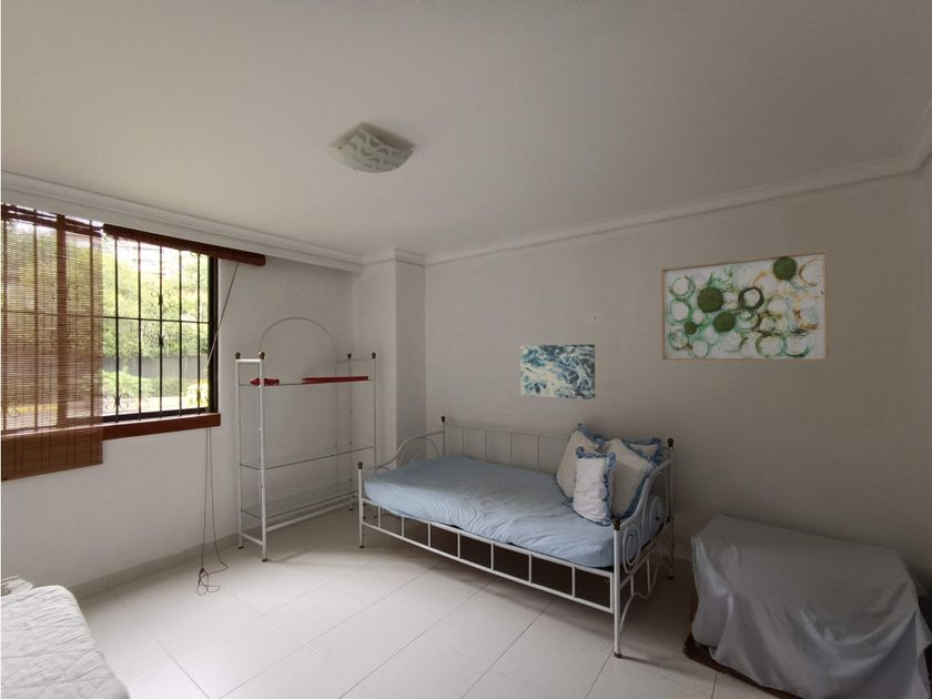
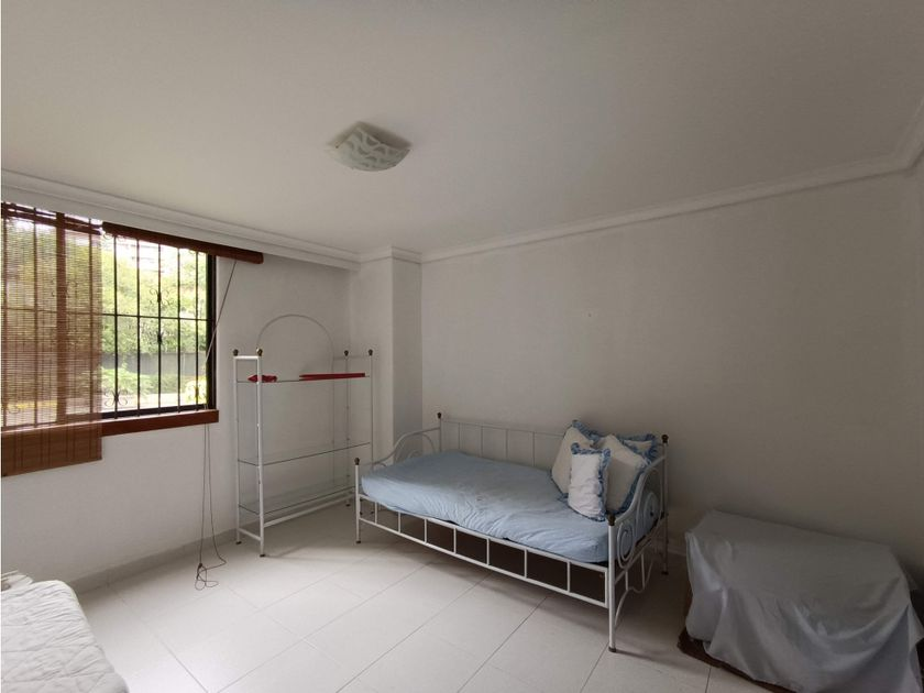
- wall art [660,249,830,363]
- wall art [519,343,596,401]
